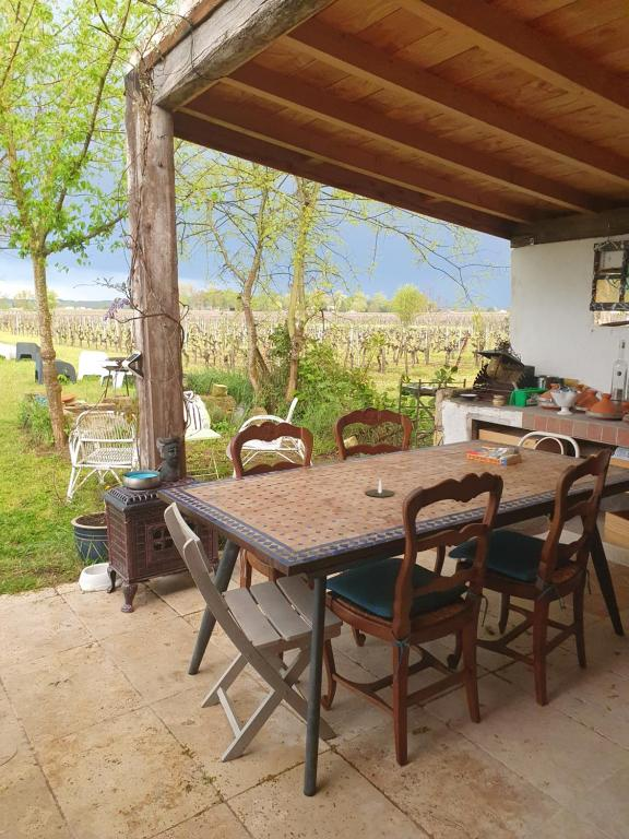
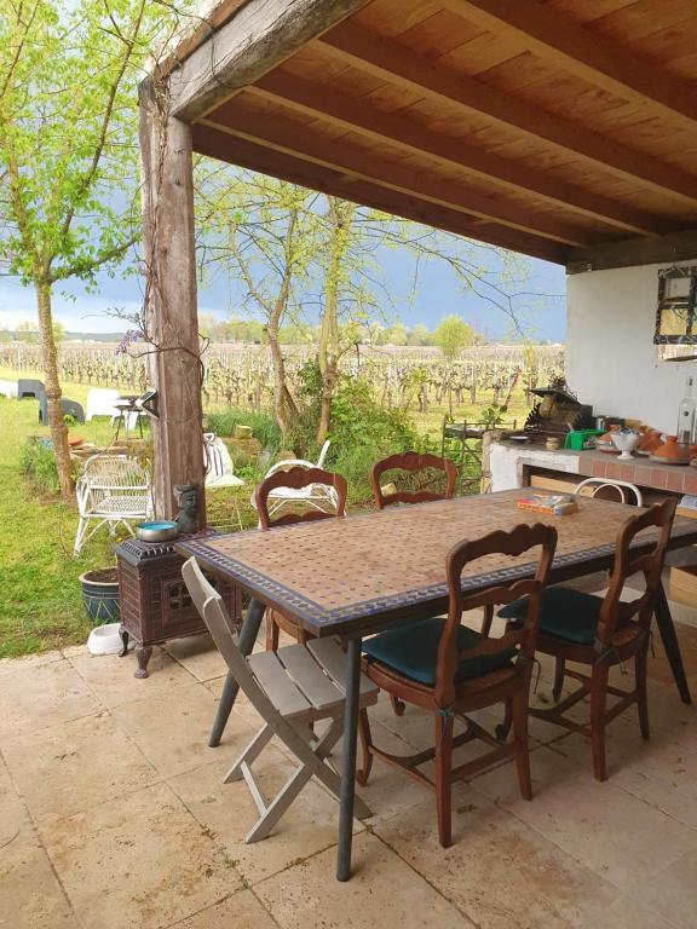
- candle [365,478,395,498]
